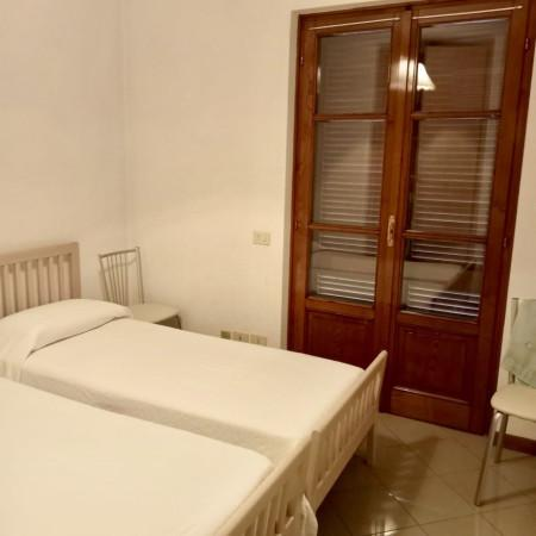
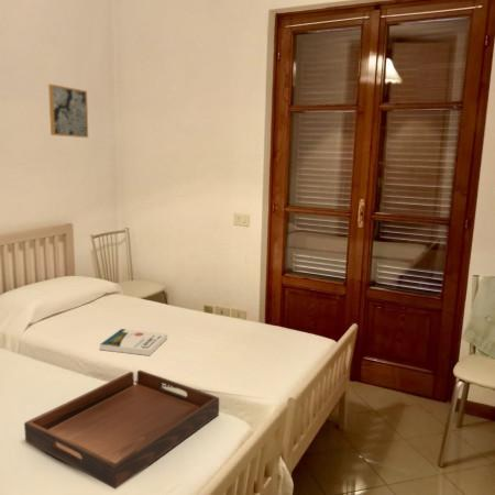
+ serving tray [23,370,220,491]
+ wall art [47,84,89,139]
+ book [99,328,168,356]
